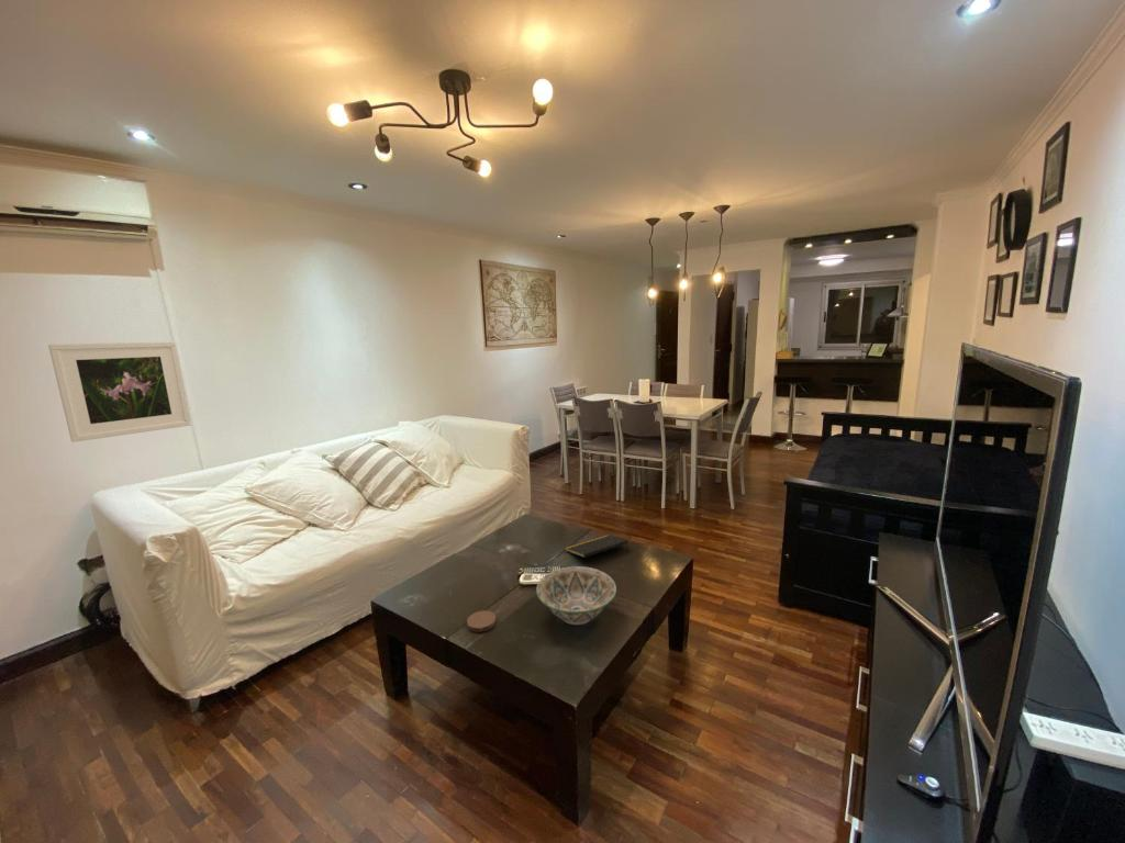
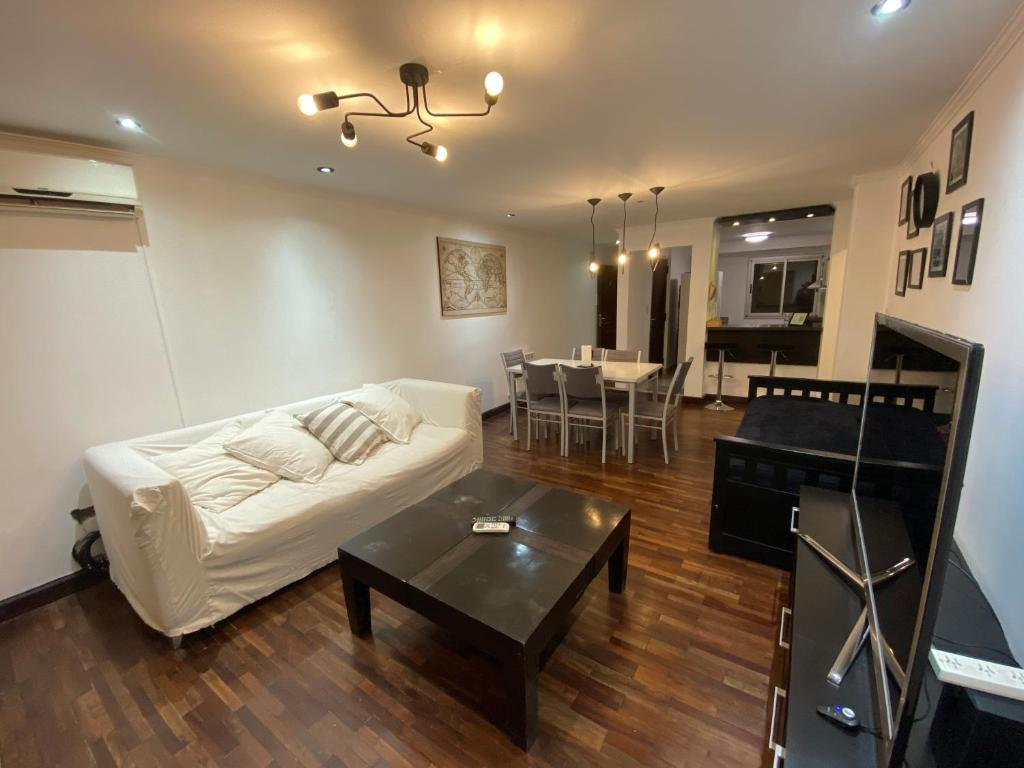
- coaster [466,609,497,633]
- decorative bowl [535,565,617,626]
- notepad [564,533,630,559]
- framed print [47,340,192,443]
